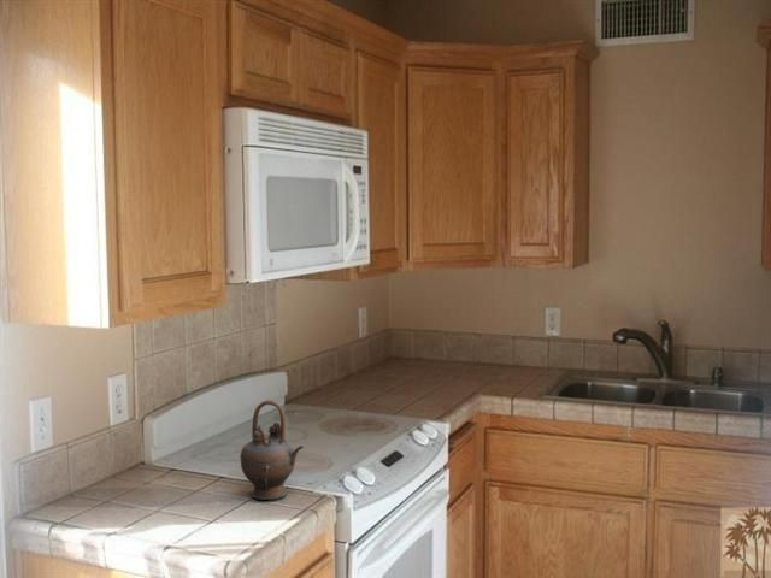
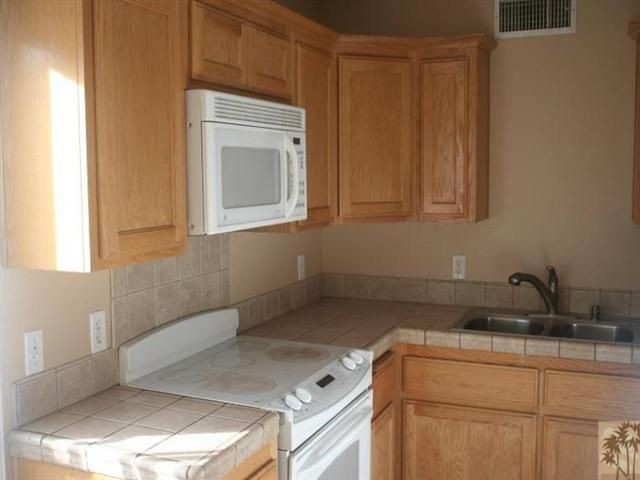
- teapot [239,400,305,501]
